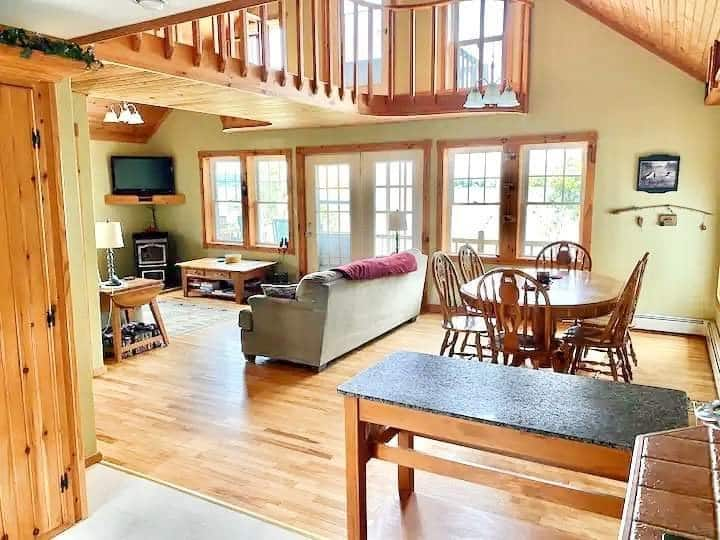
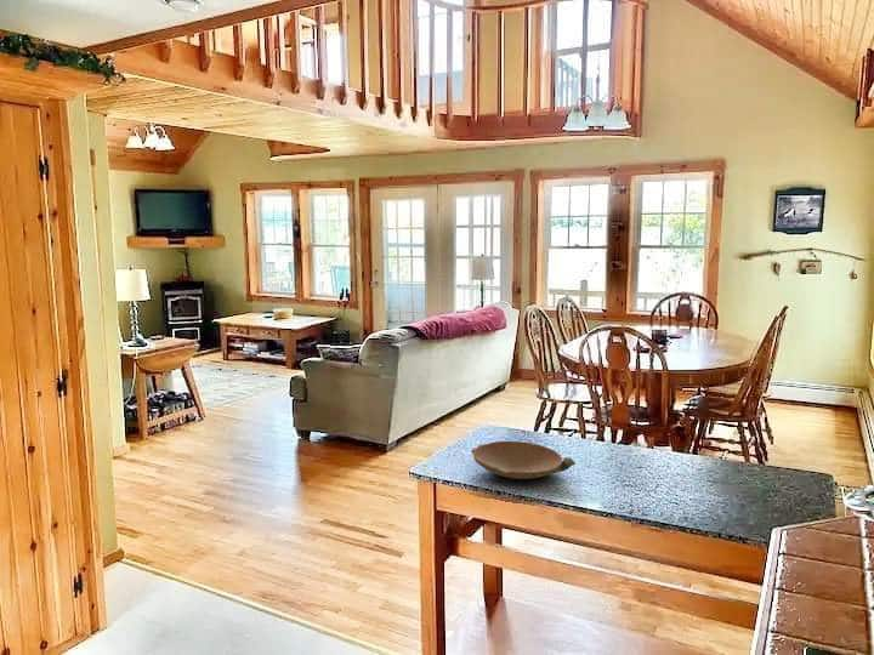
+ bowl [470,440,577,480]
